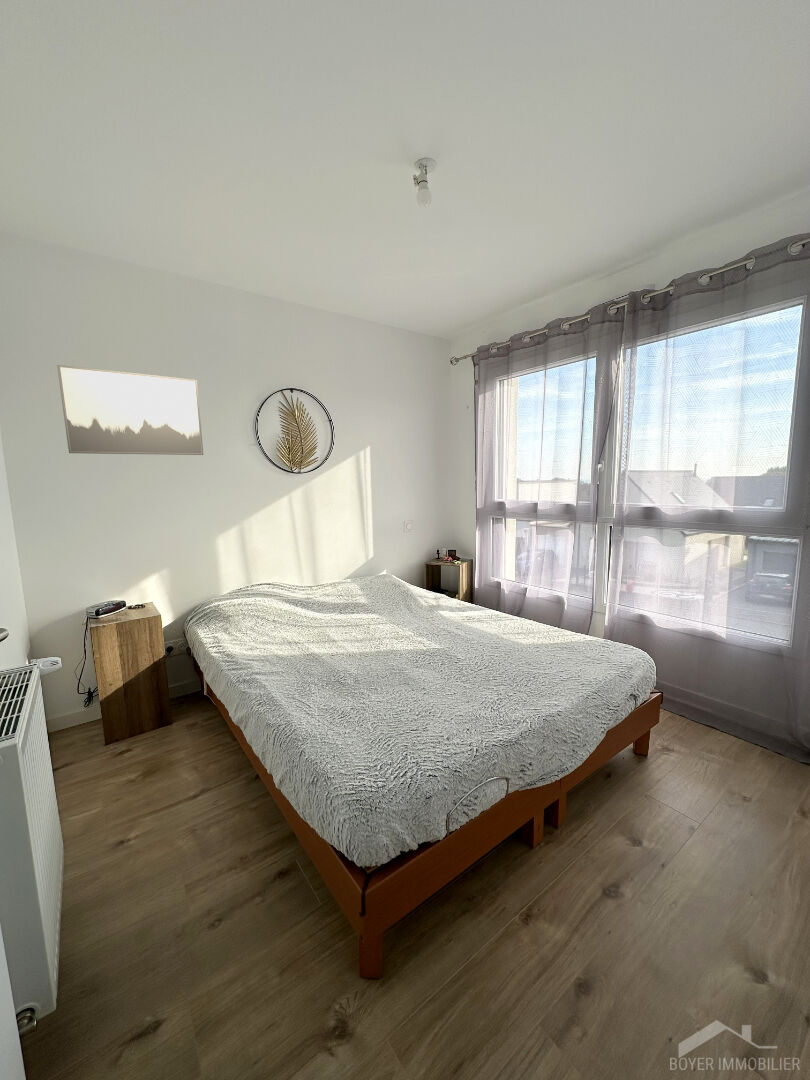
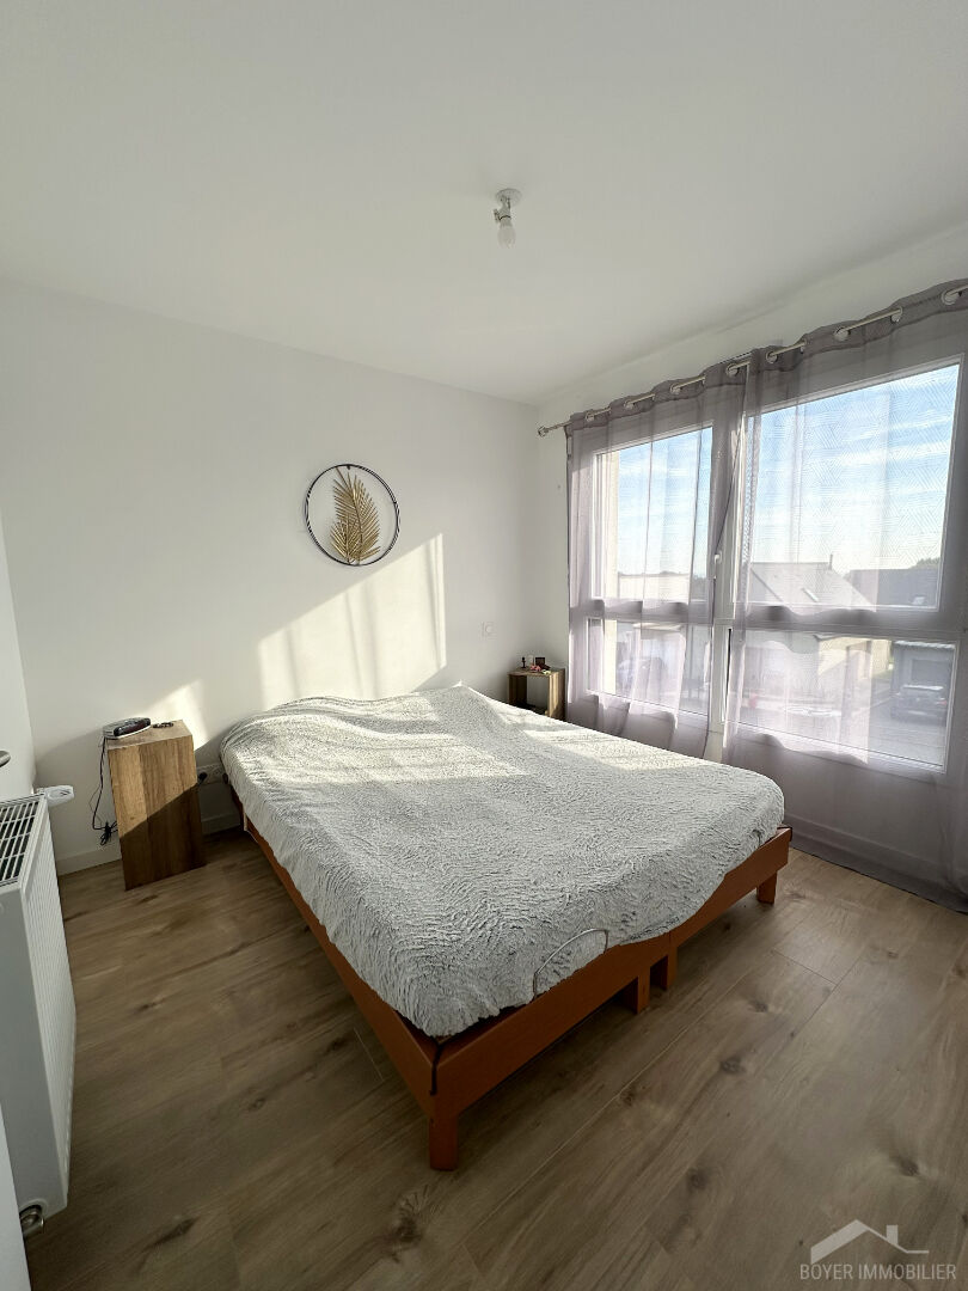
- wall art [56,364,204,456]
